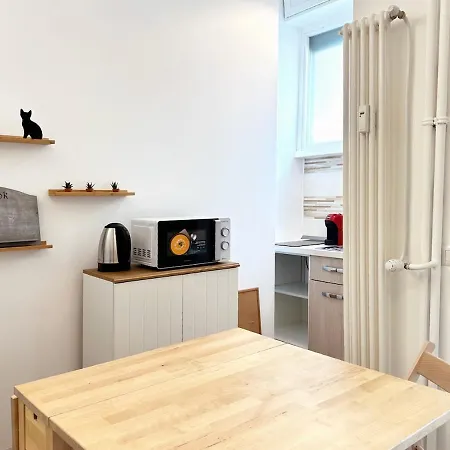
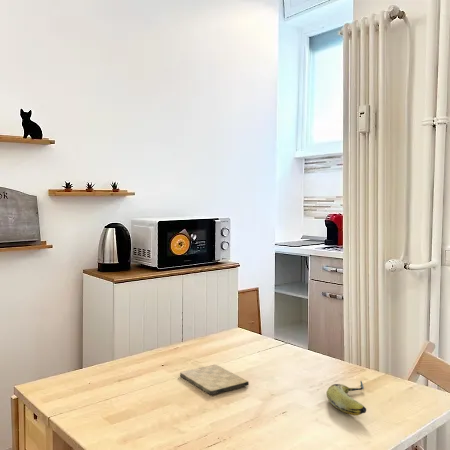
+ cutting board [179,364,250,396]
+ fruit [325,380,367,417]
